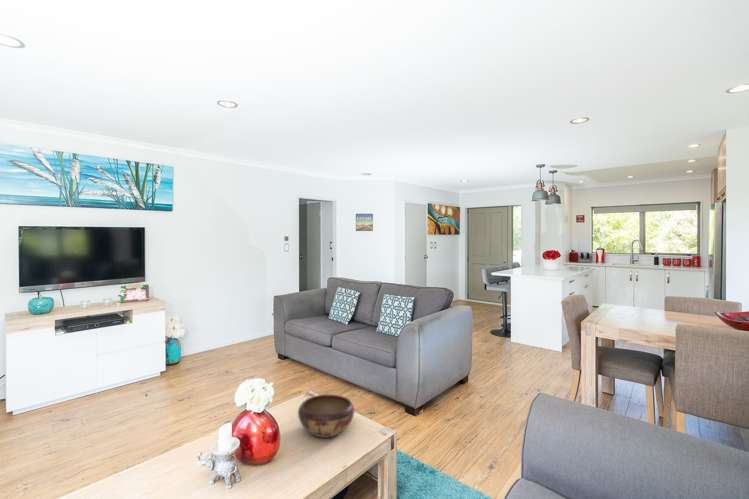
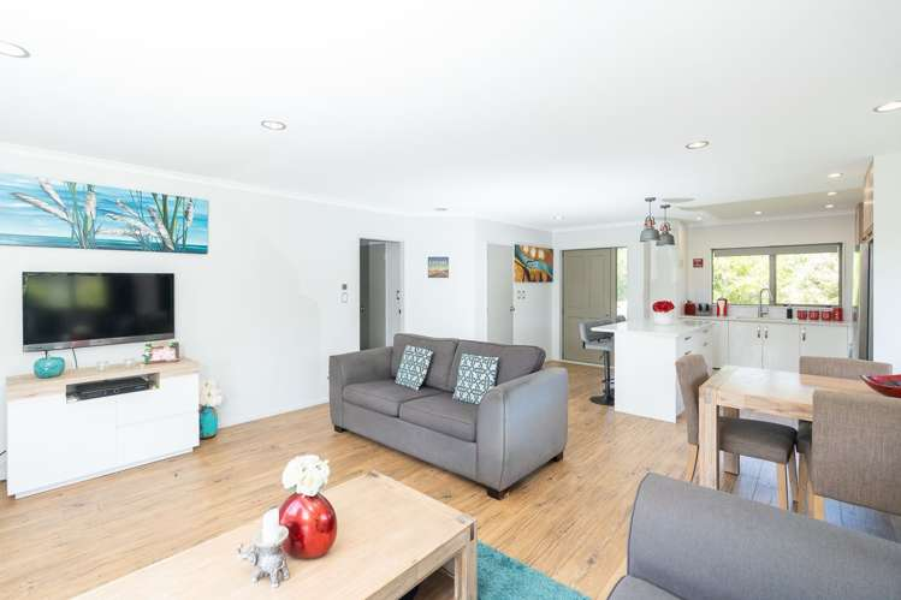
- decorative bowl [297,394,355,439]
